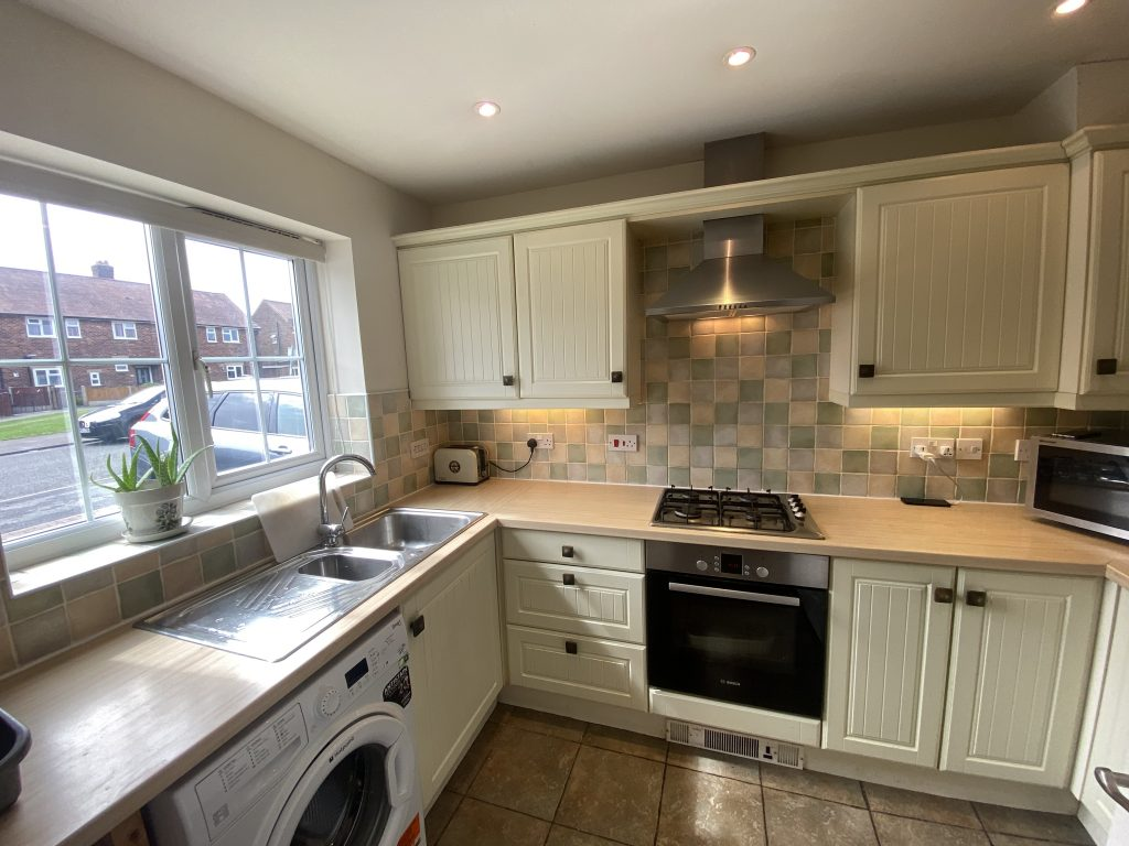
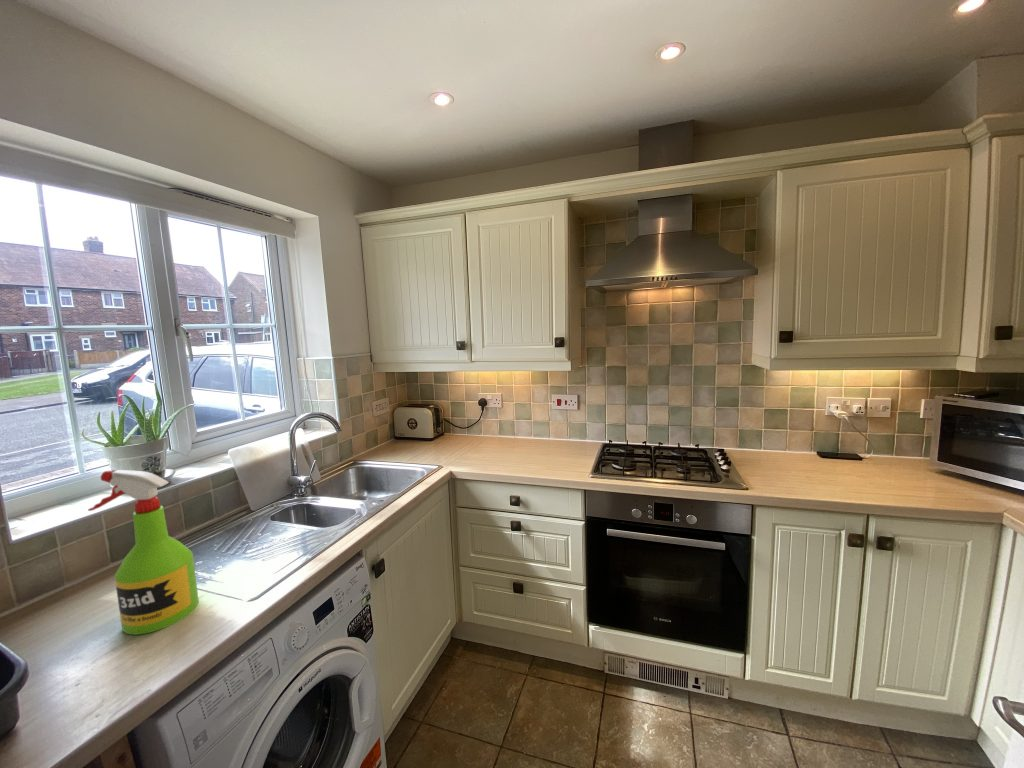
+ spray bottle [87,469,200,636]
